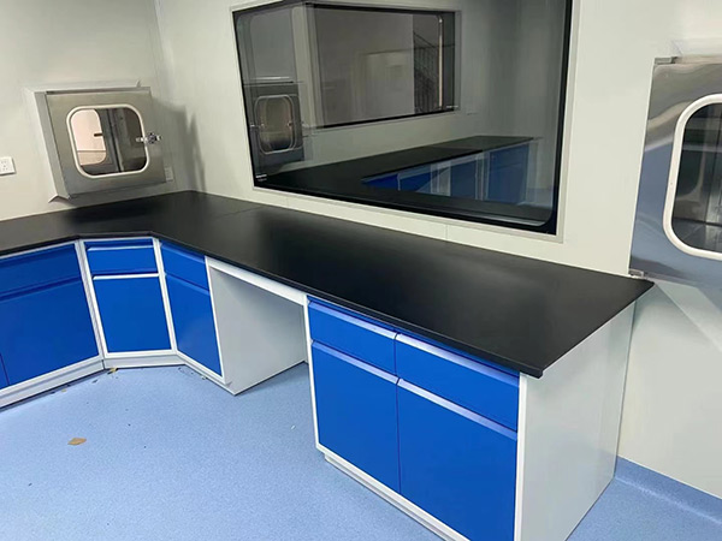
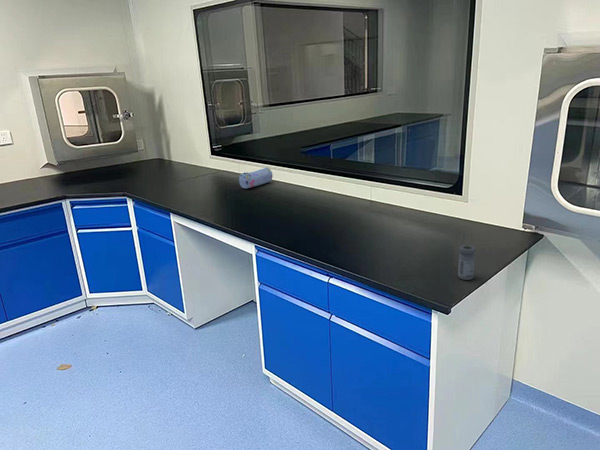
+ pencil case [238,166,274,189]
+ medicine bottle [457,244,477,281]
